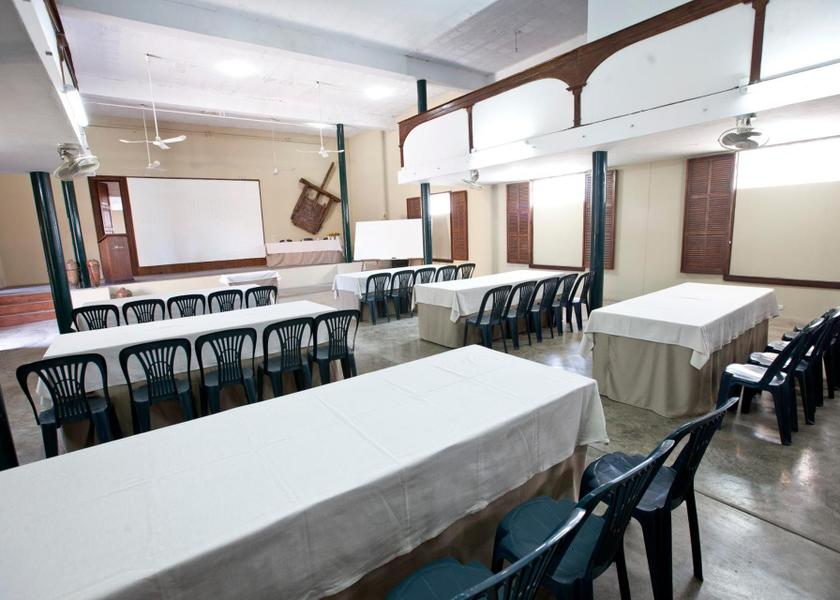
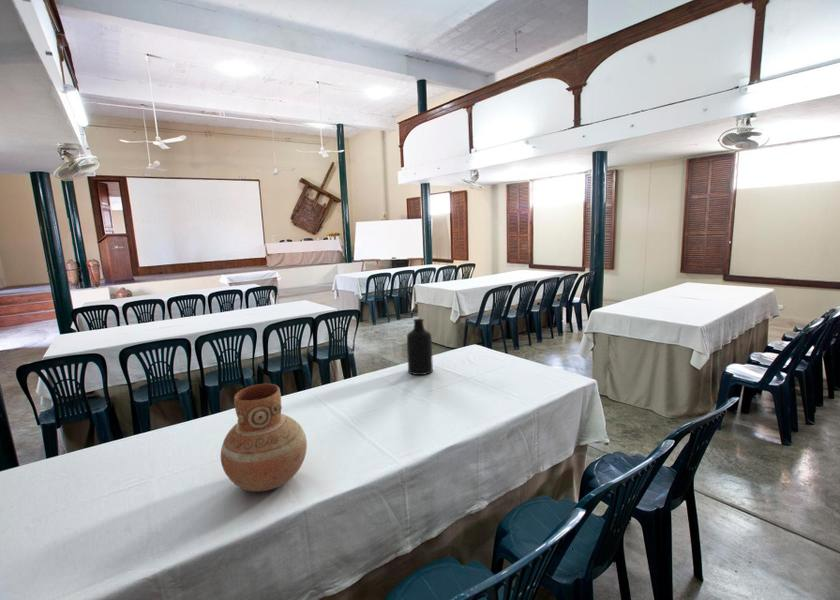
+ vase [220,382,308,493]
+ bottle [406,318,434,376]
